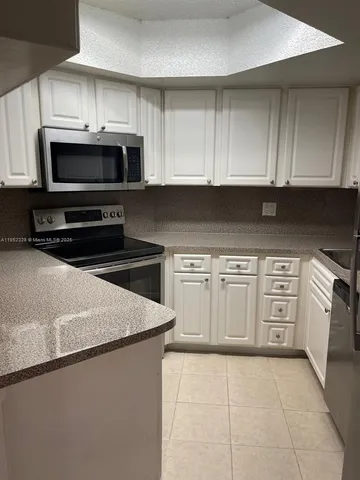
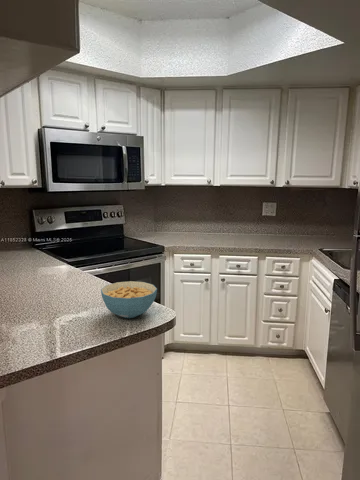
+ cereal bowl [100,280,158,319]
